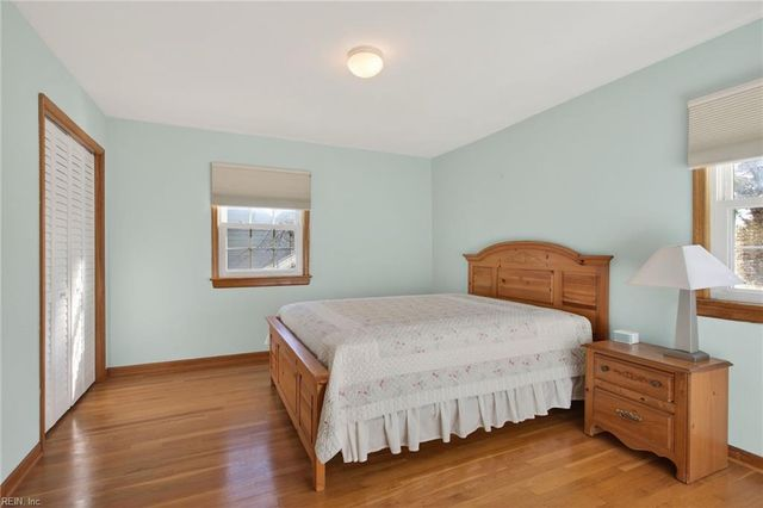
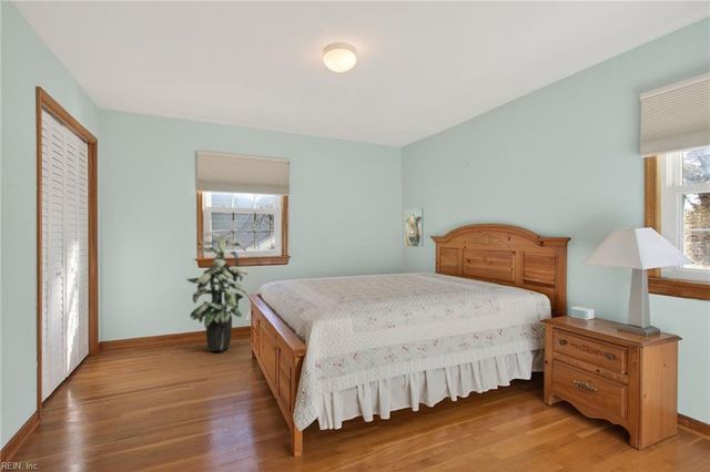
+ wall art [403,207,425,248]
+ indoor plant [184,232,248,352]
